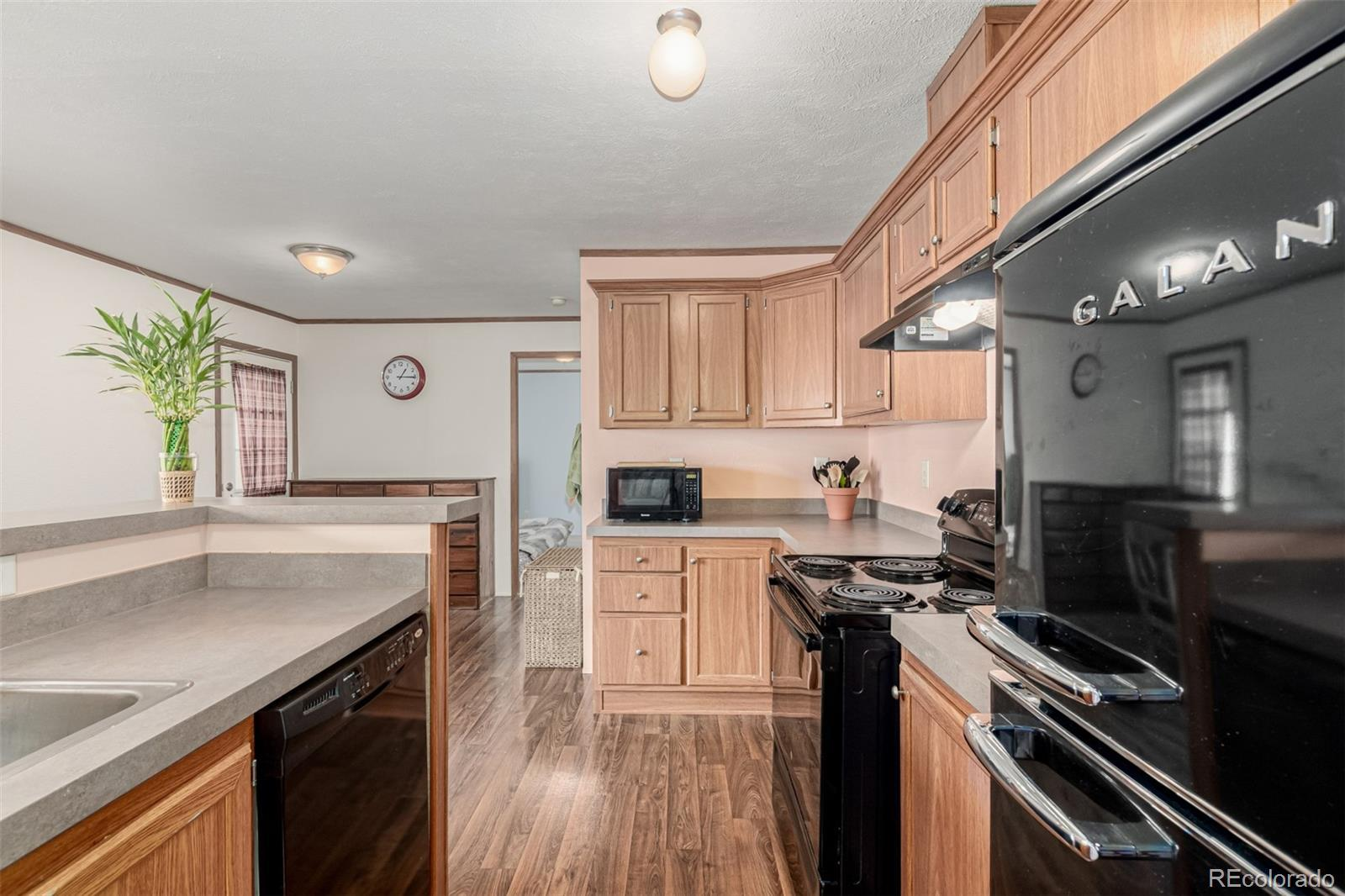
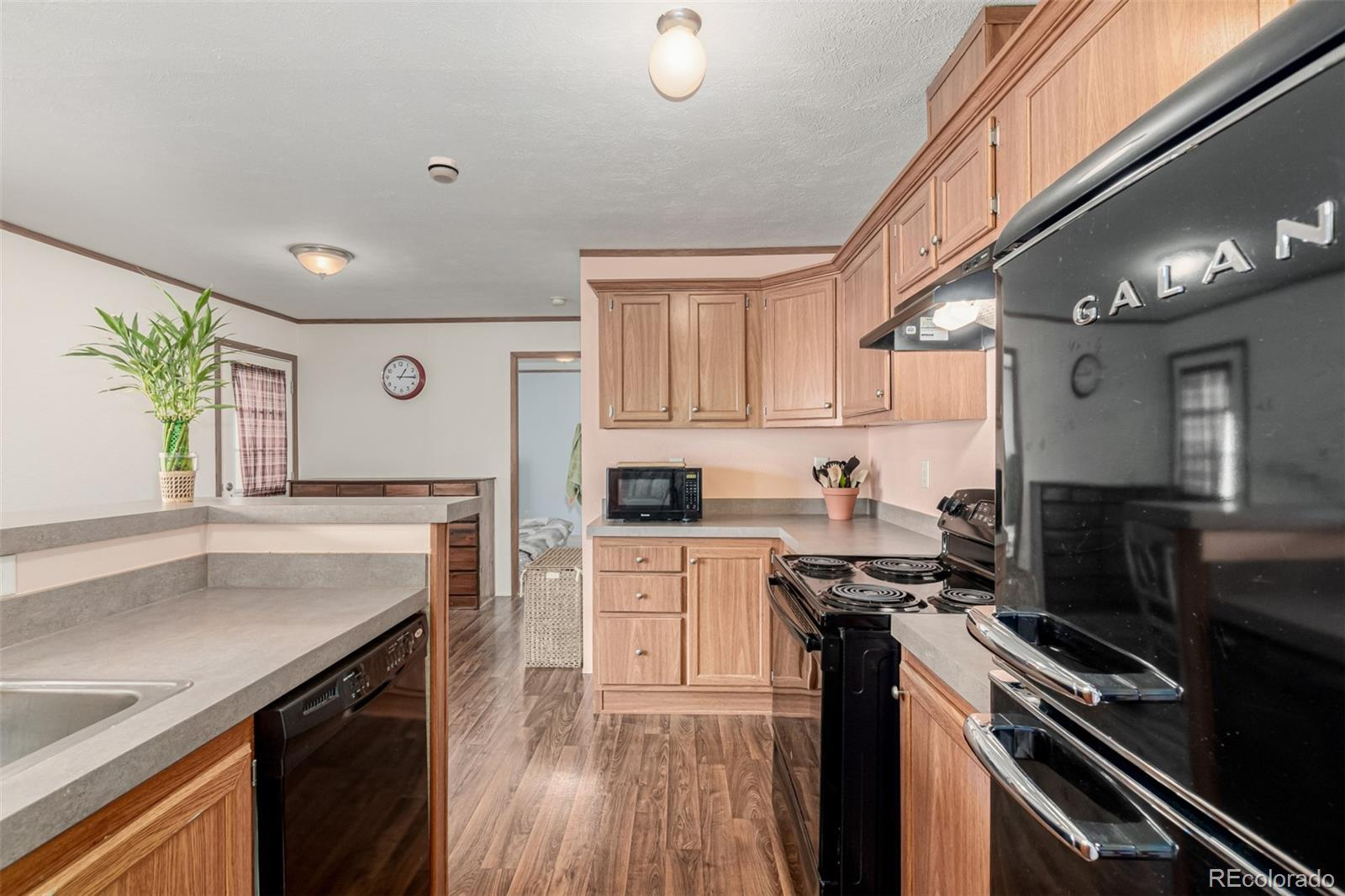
+ smoke detector [427,155,460,185]
